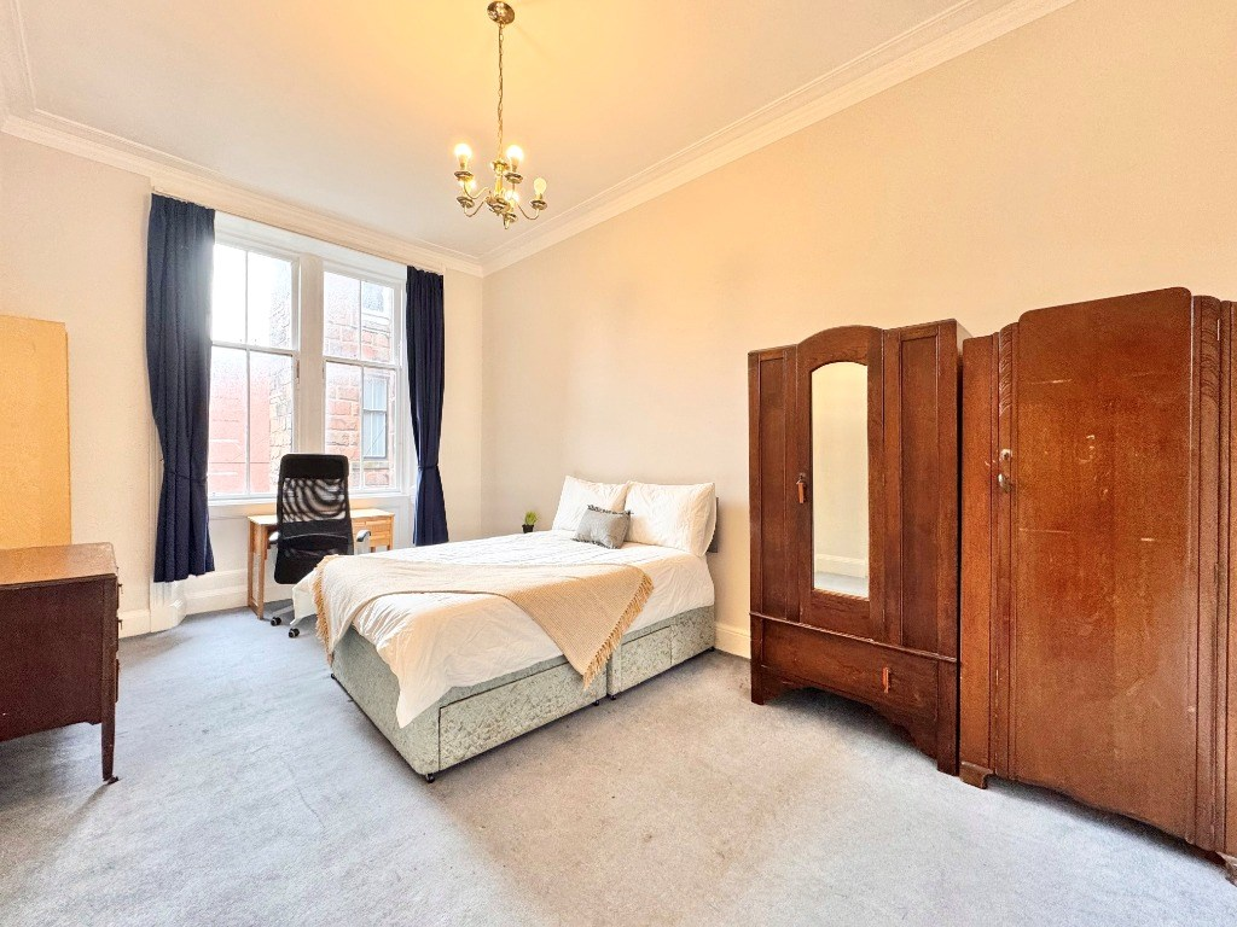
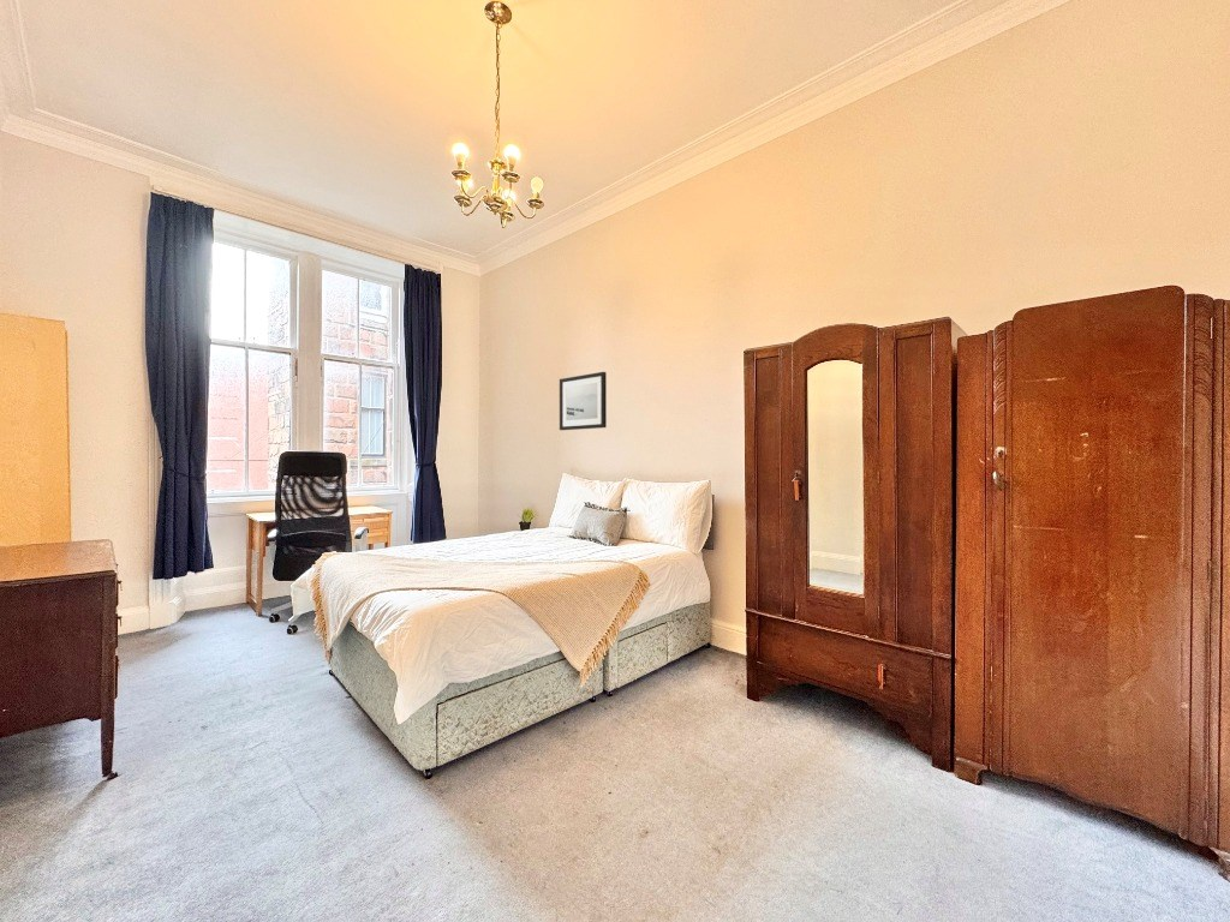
+ wall art [559,371,608,431]
